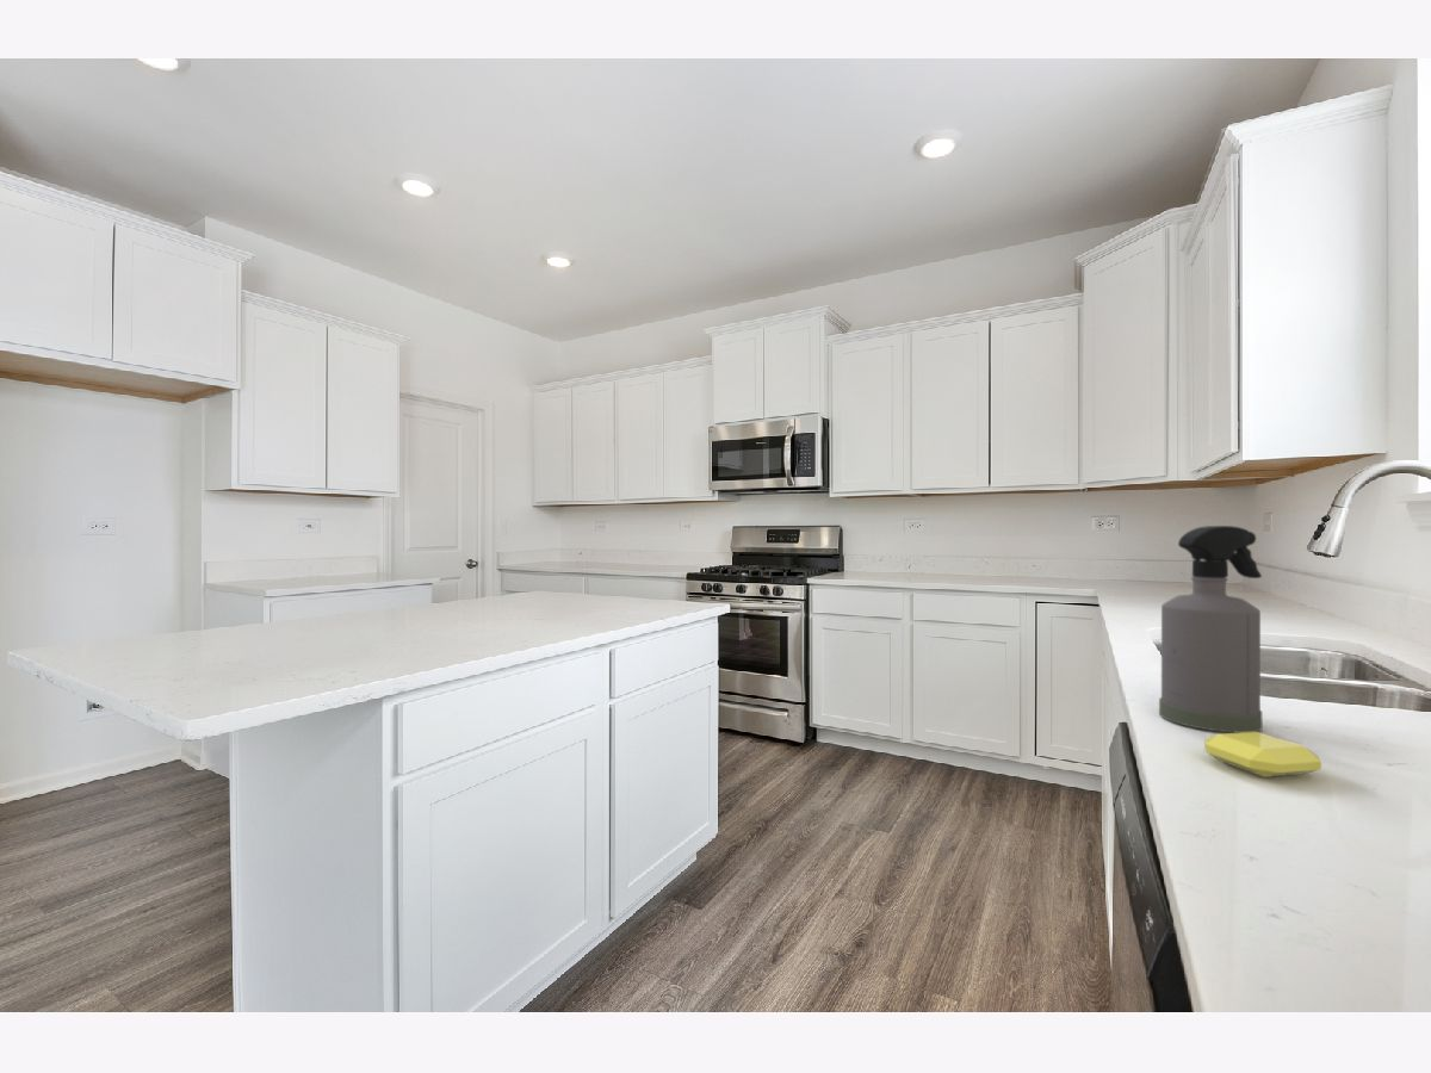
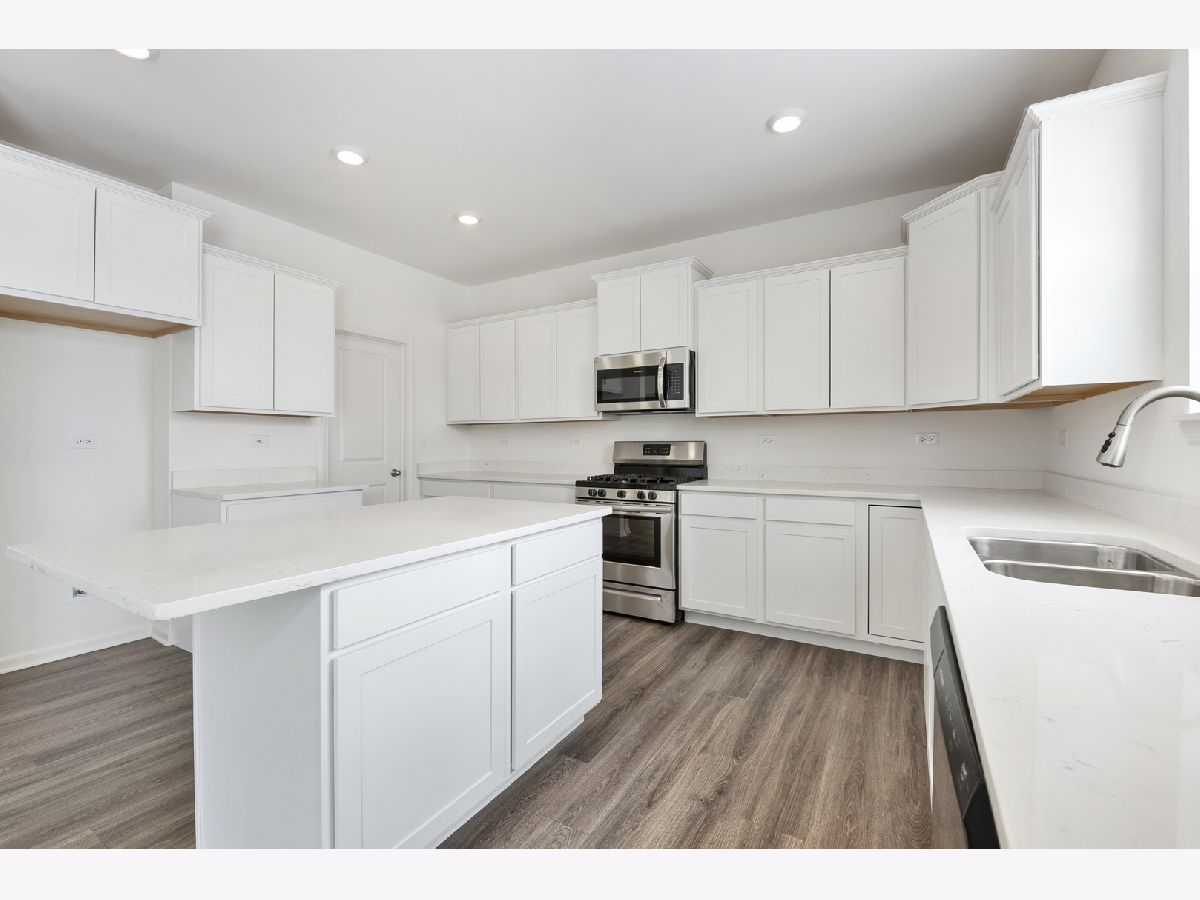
- soap bar [1203,731,1322,779]
- spray bottle [1158,525,1264,733]
